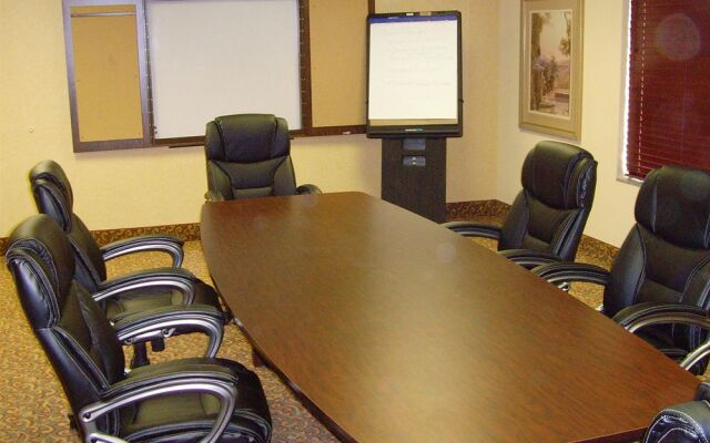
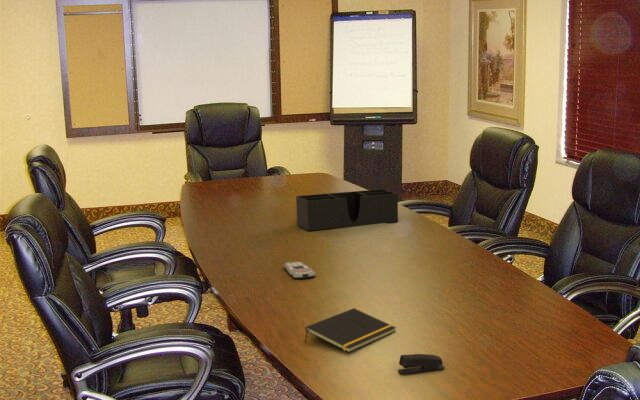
+ notepad [304,307,397,353]
+ stapler [397,353,446,375]
+ remote control [283,261,317,280]
+ desk organizer [295,188,399,232]
